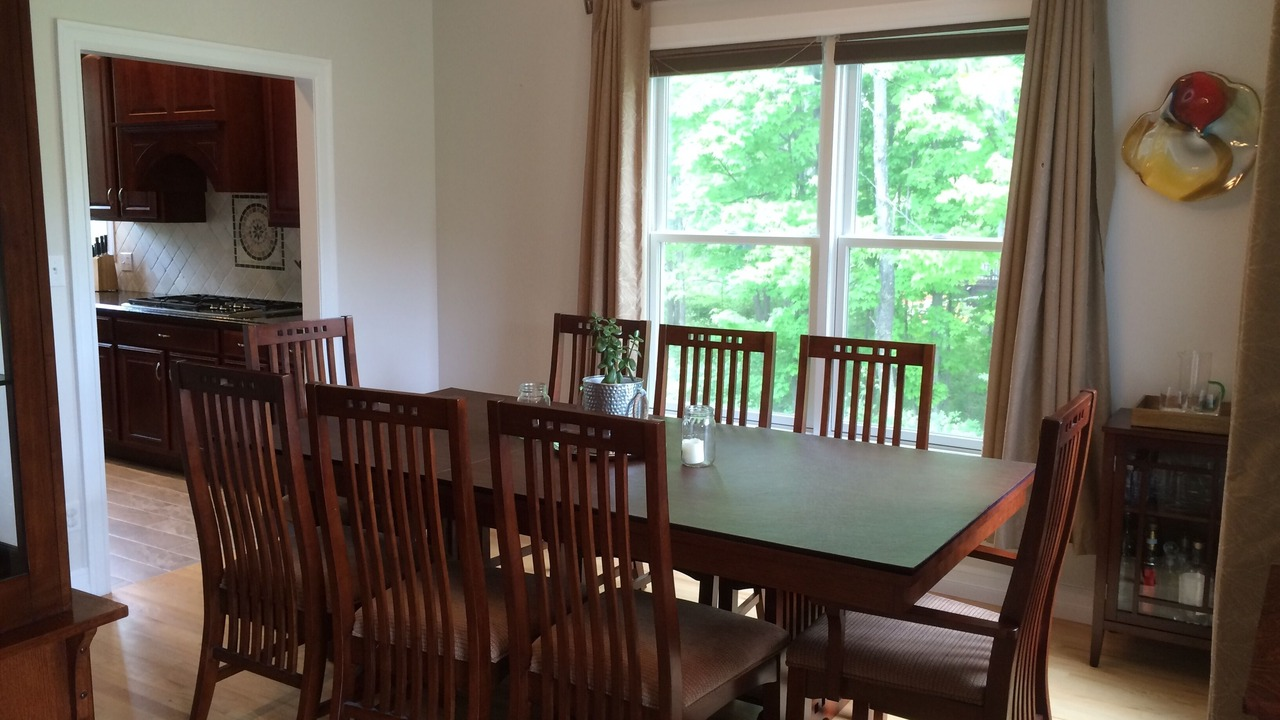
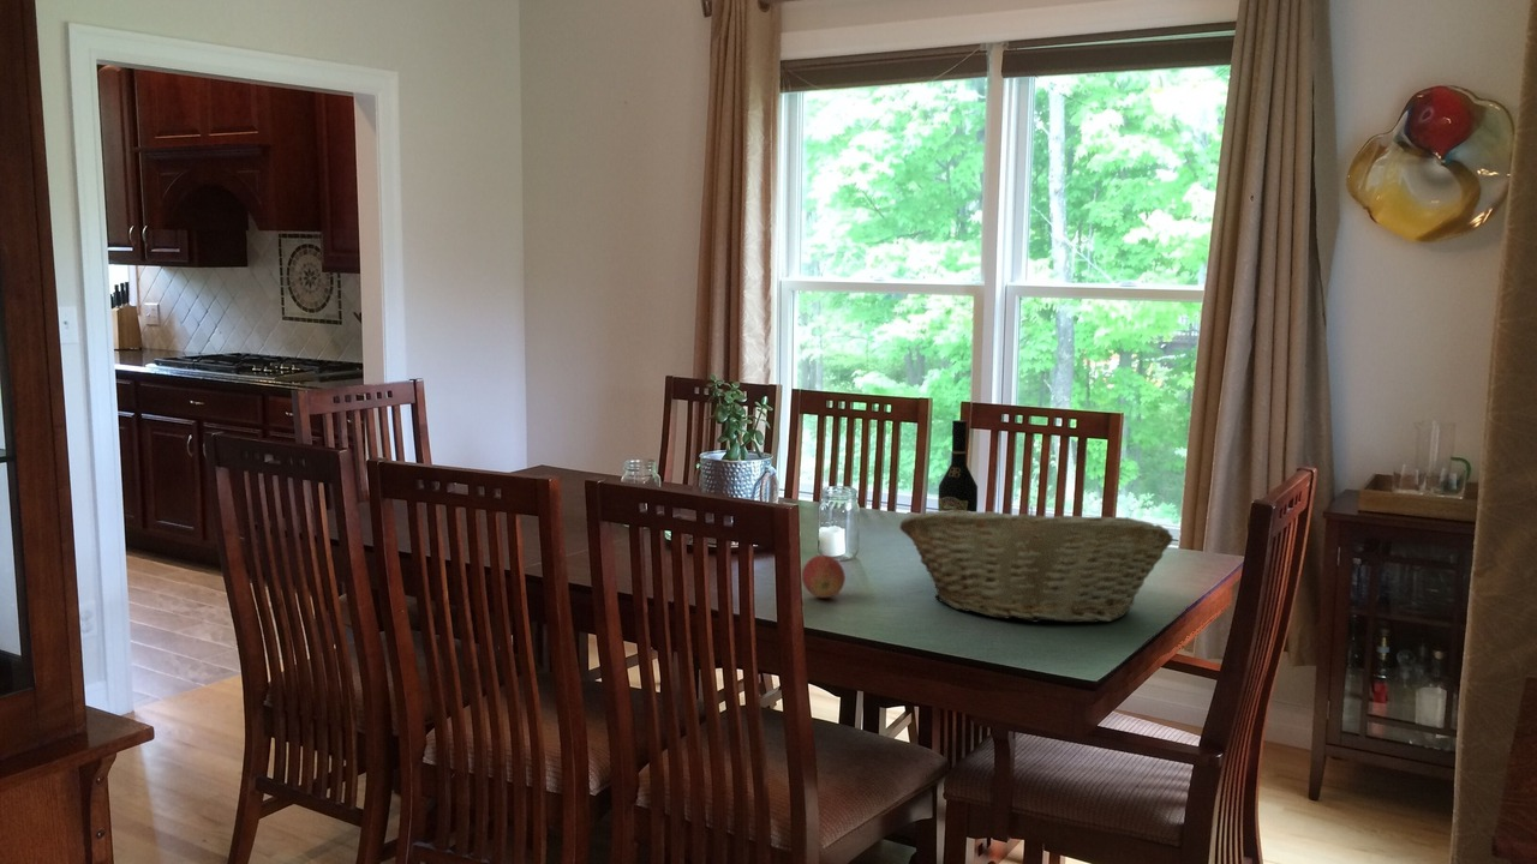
+ wine bottle [937,419,979,512]
+ apple [801,554,847,599]
+ fruit basket [898,505,1174,624]
